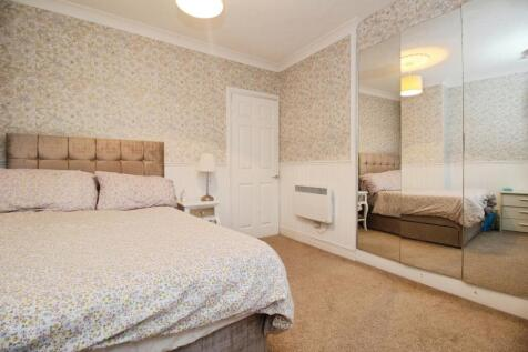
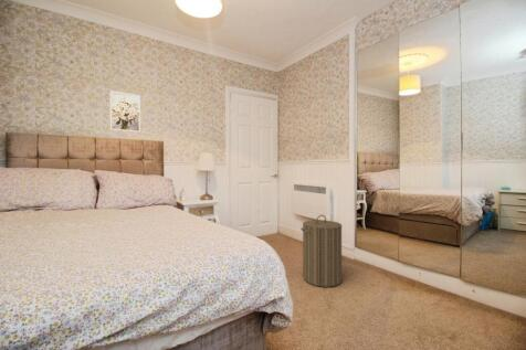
+ wall art [109,89,141,134]
+ laundry hamper [299,214,343,288]
